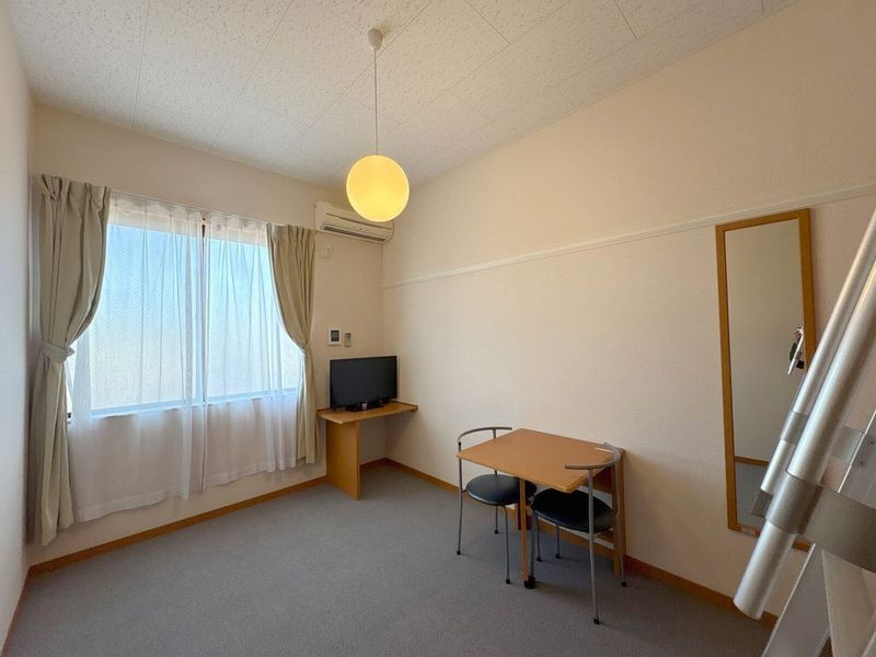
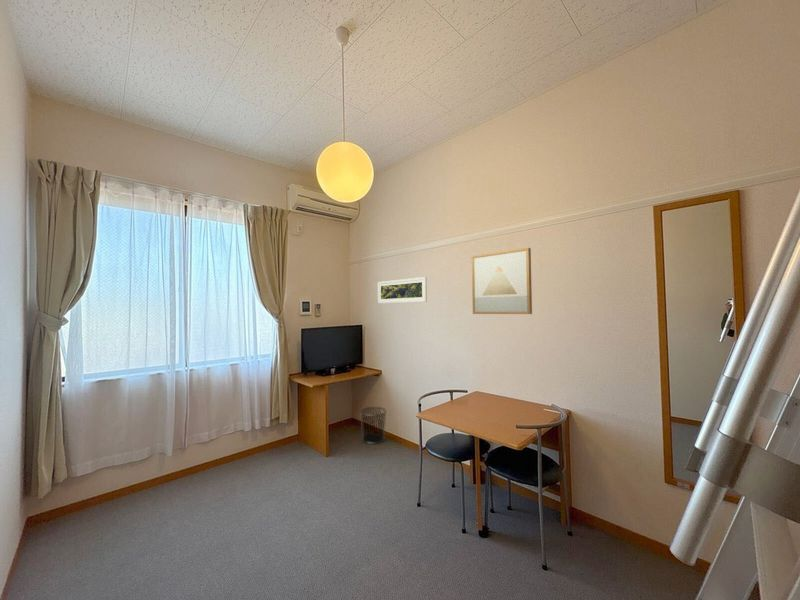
+ waste bin [359,406,387,445]
+ wall art [471,247,533,315]
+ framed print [377,276,428,304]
